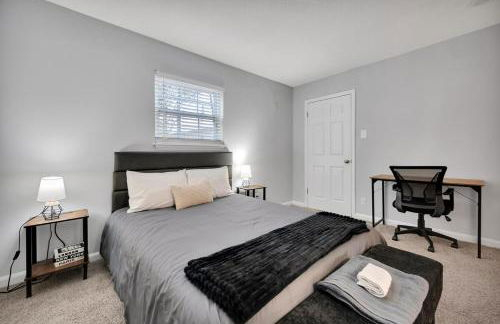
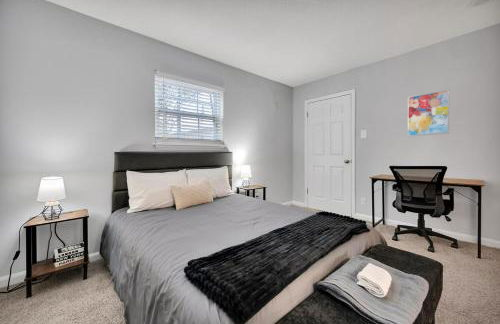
+ wall art [406,88,451,137]
